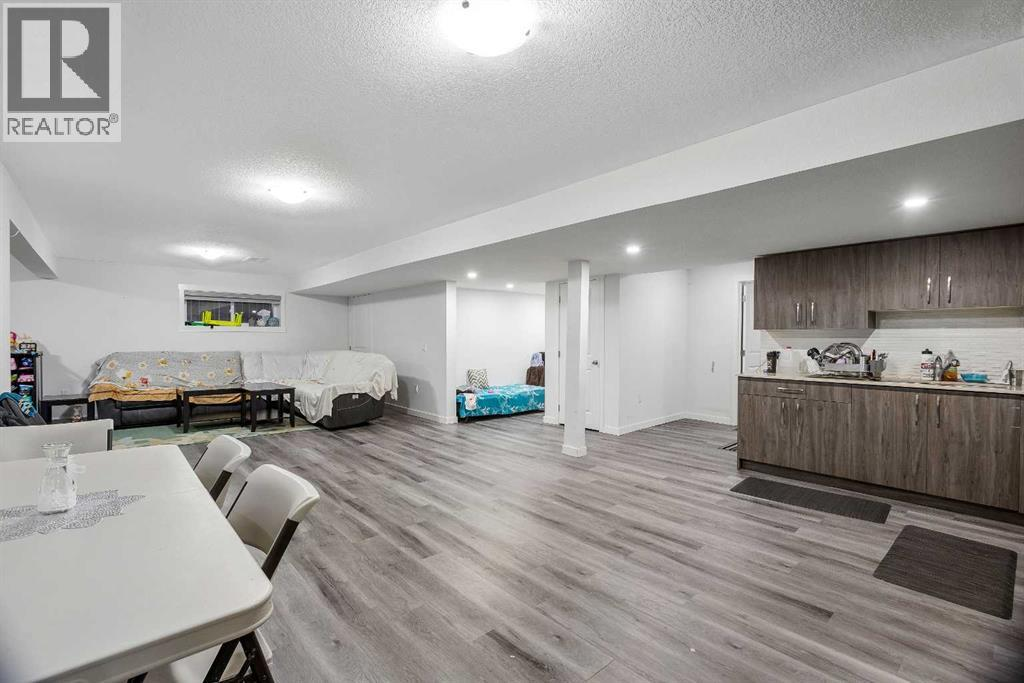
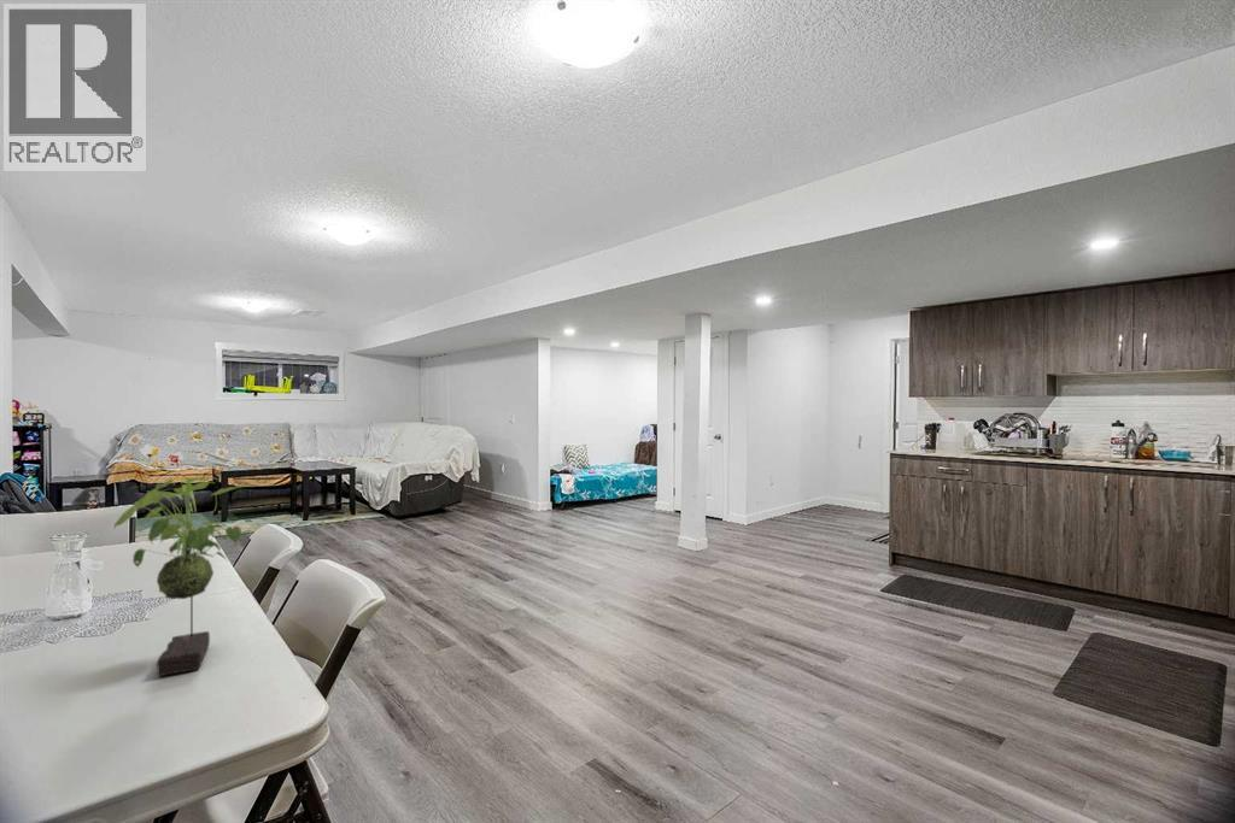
+ plant [112,476,251,677]
